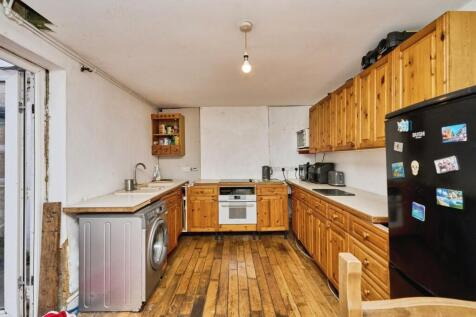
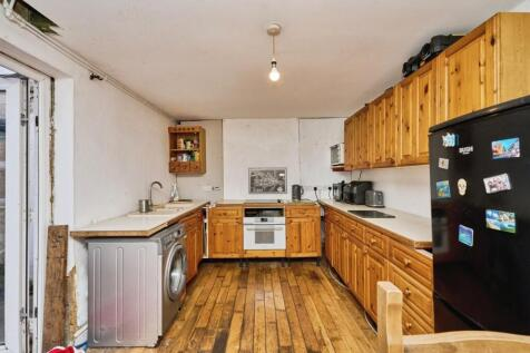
+ wall art [247,167,288,195]
